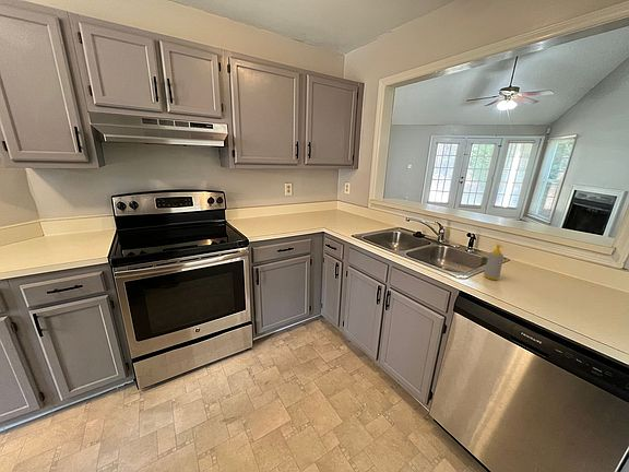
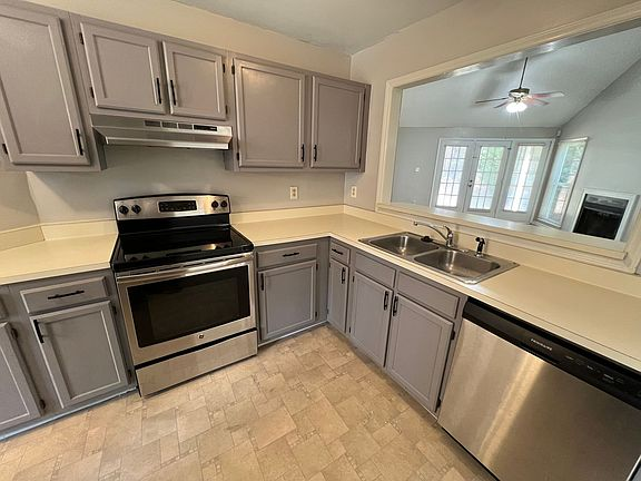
- soap bottle [483,243,505,281]
